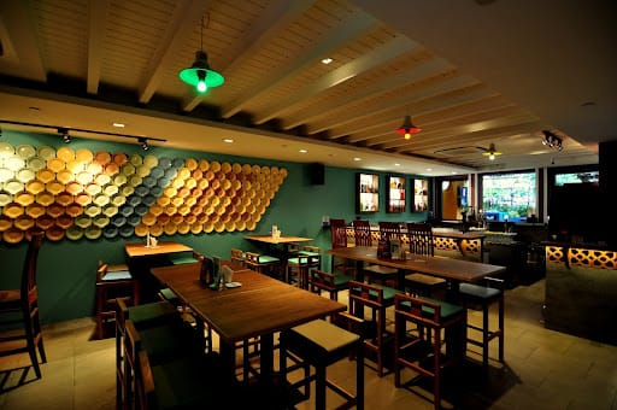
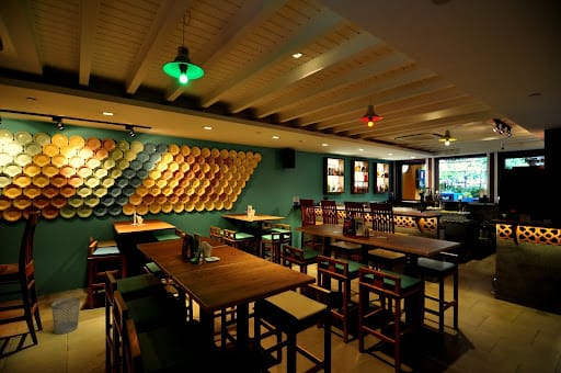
+ wastebasket [50,296,81,336]
